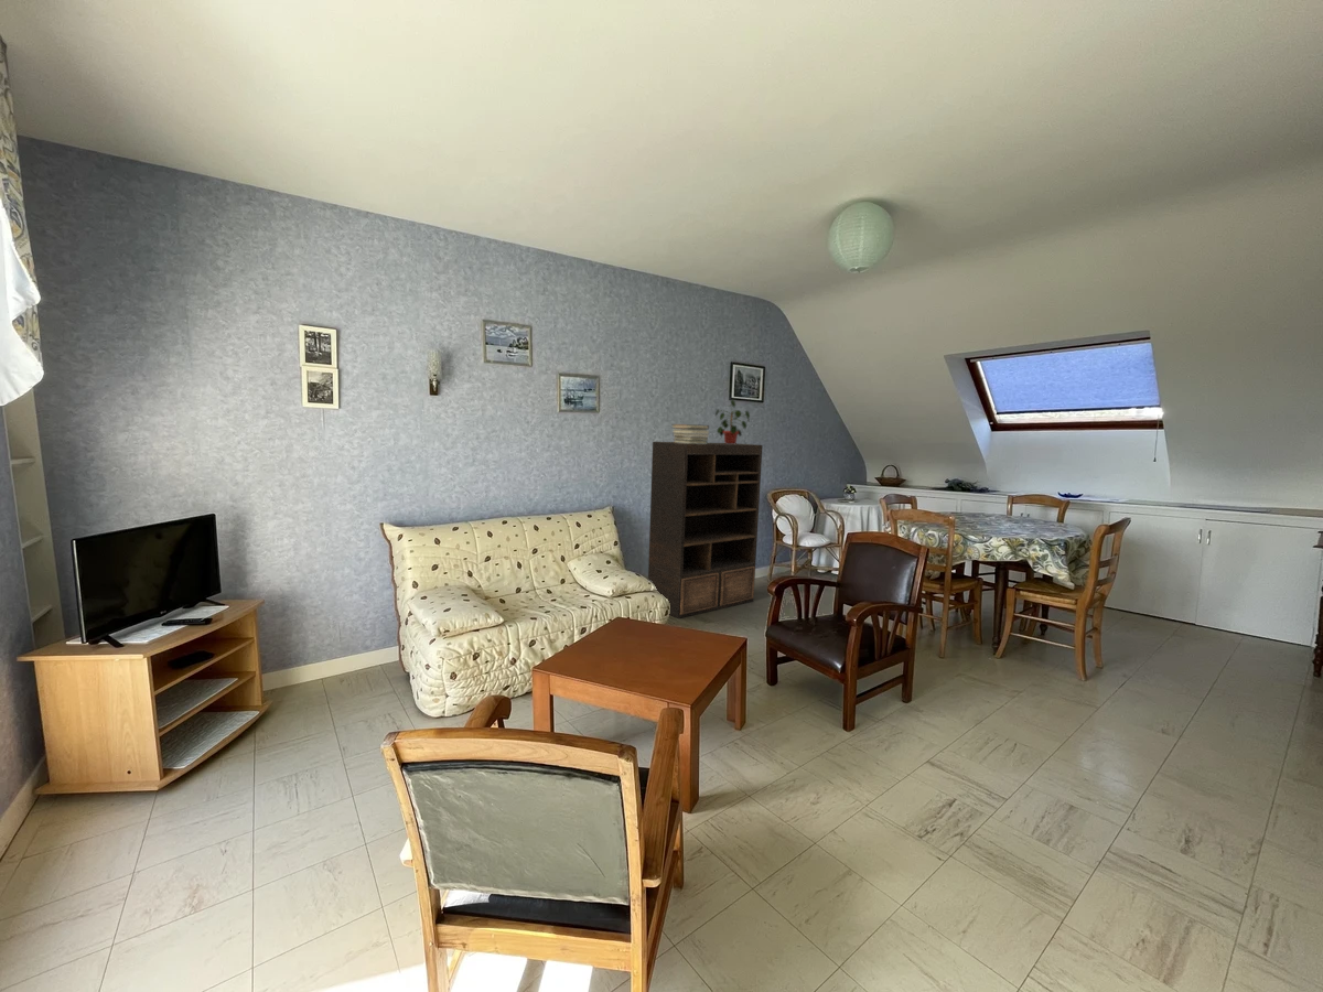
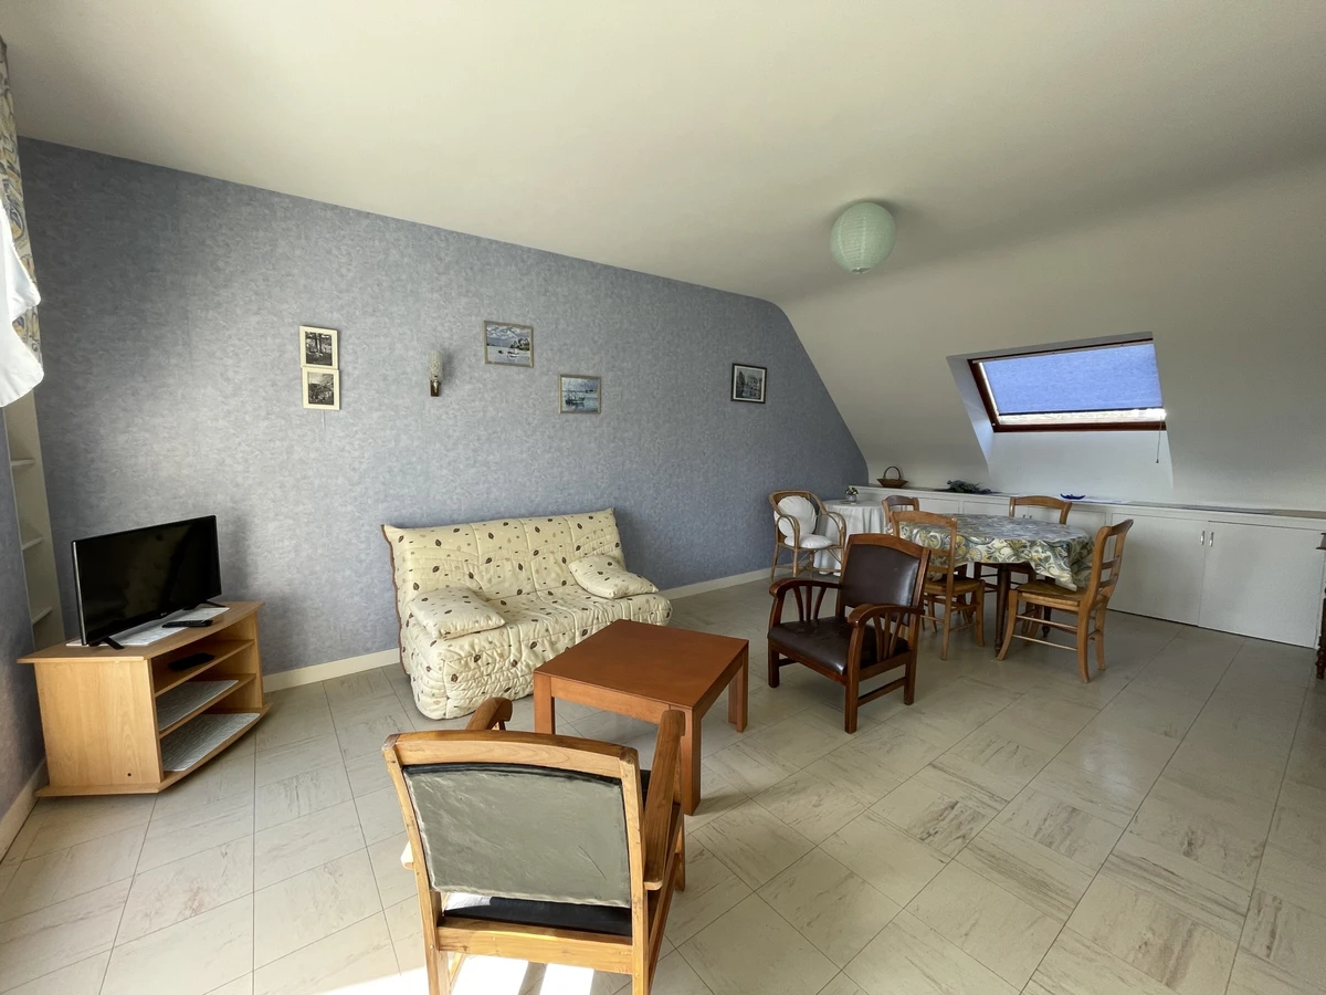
- bookshelf [647,441,764,619]
- book stack [670,423,710,444]
- potted plant [714,399,751,444]
